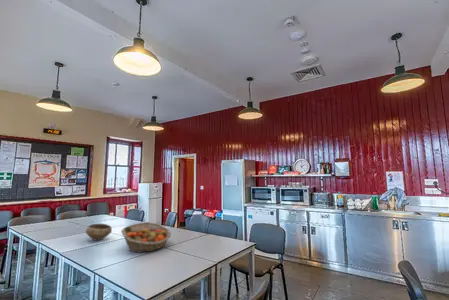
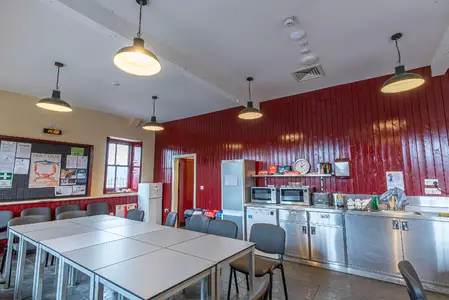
- fruit basket [120,221,172,254]
- bowl [85,223,113,241]
